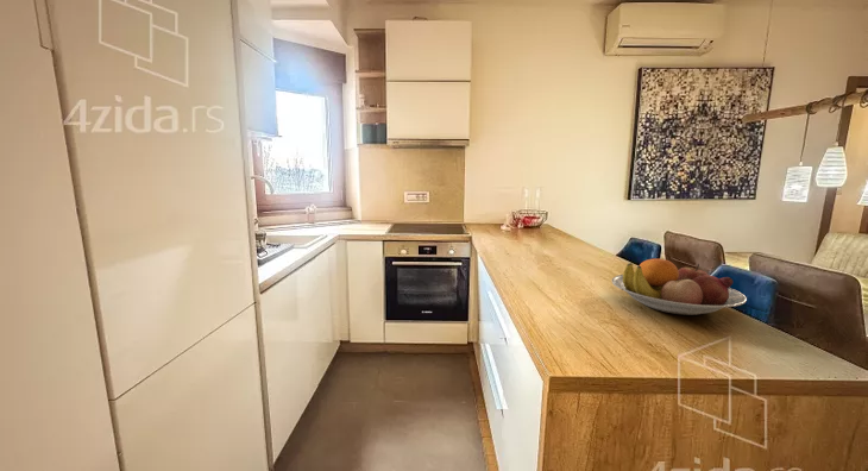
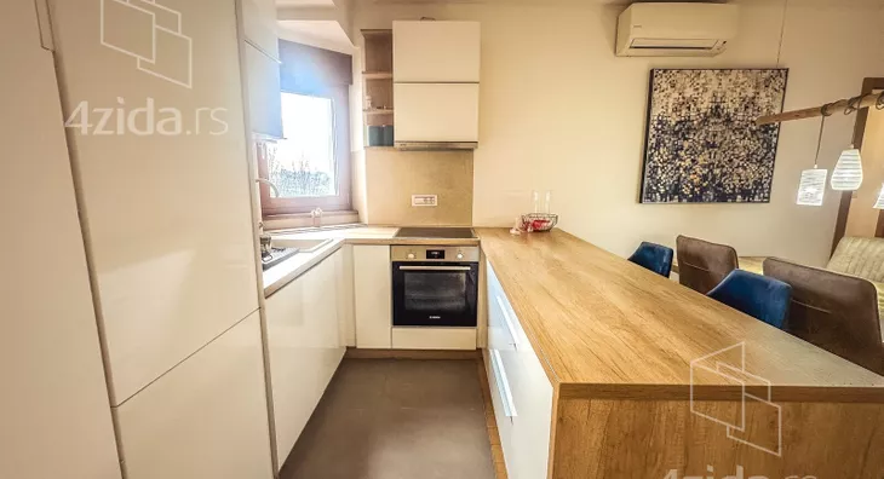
- fruit bowl [611,258,748,316]
